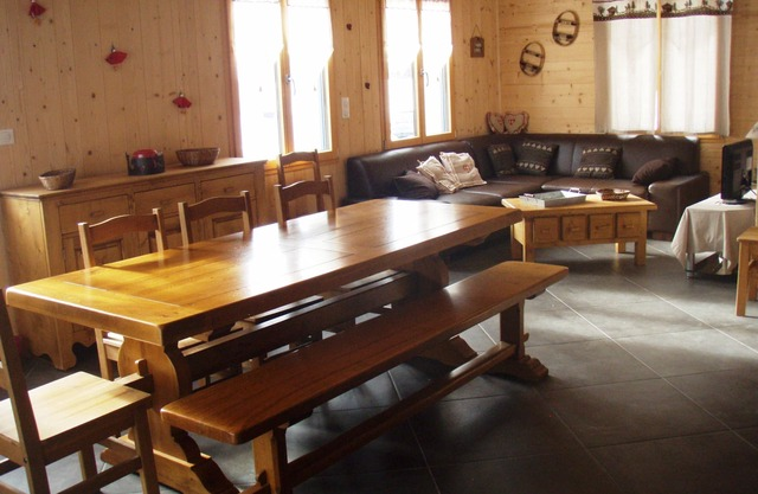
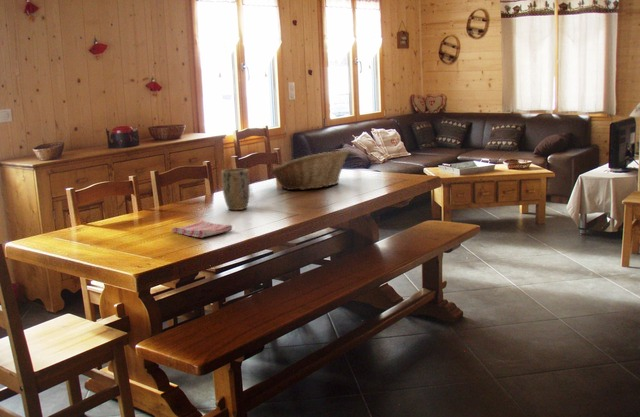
+ fruit basket [269,149,350,191]
+ dish towel [171,220,233,239]
+ plant pot [220,168,250,211]
